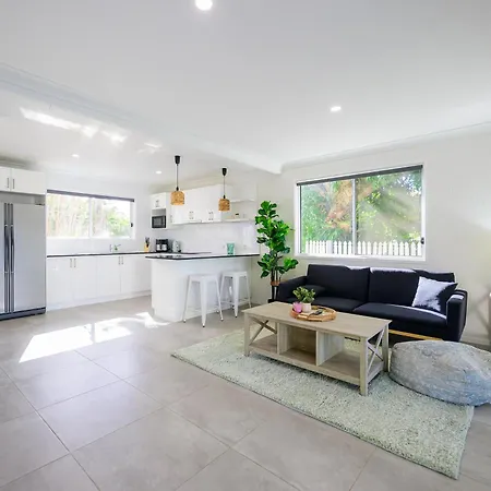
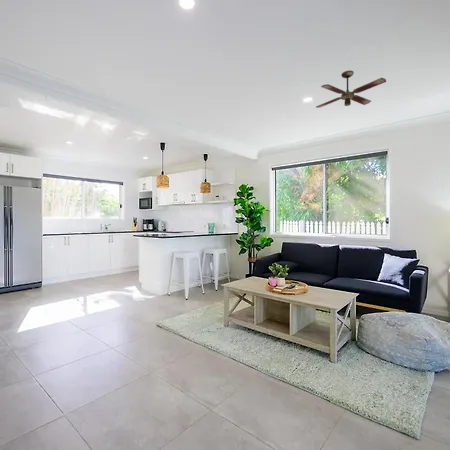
+ ceiling fan [315,69,387,109]
